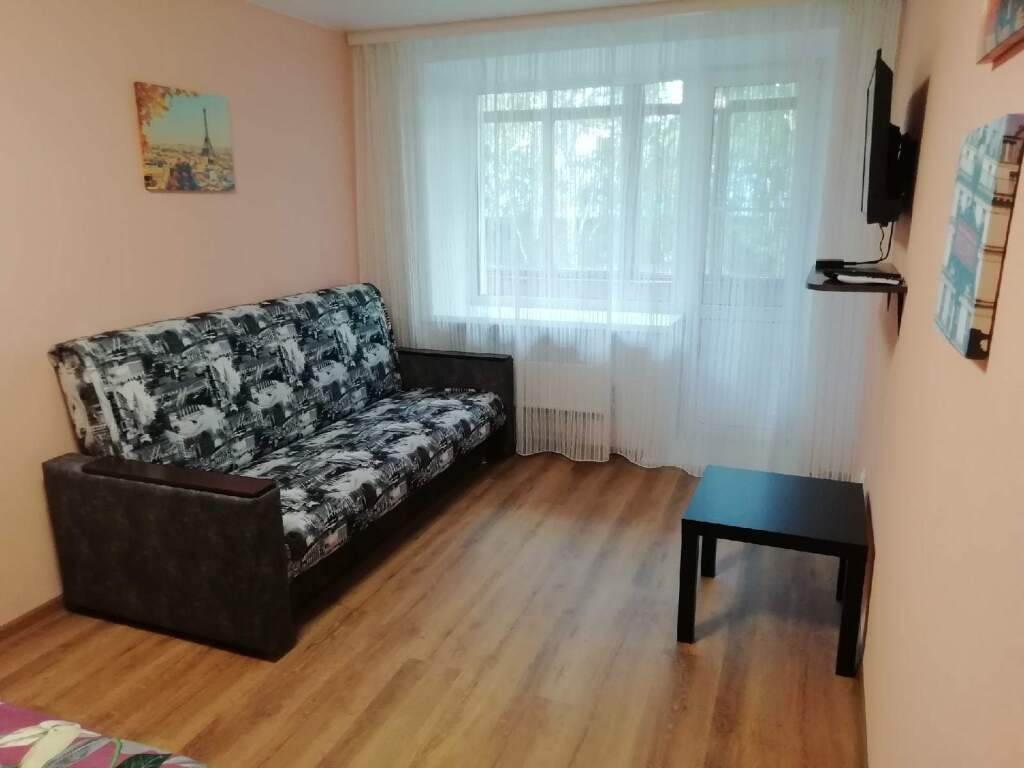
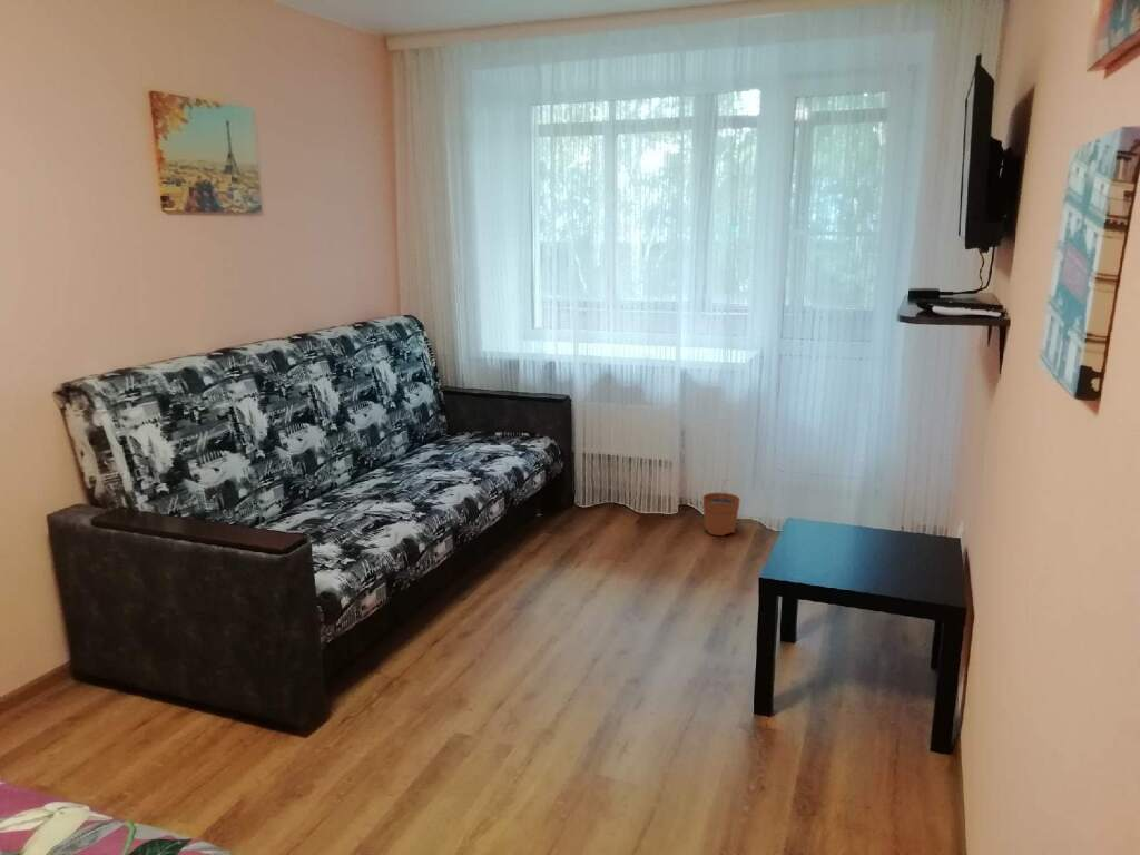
+ plant pot [701,479,741,537]
